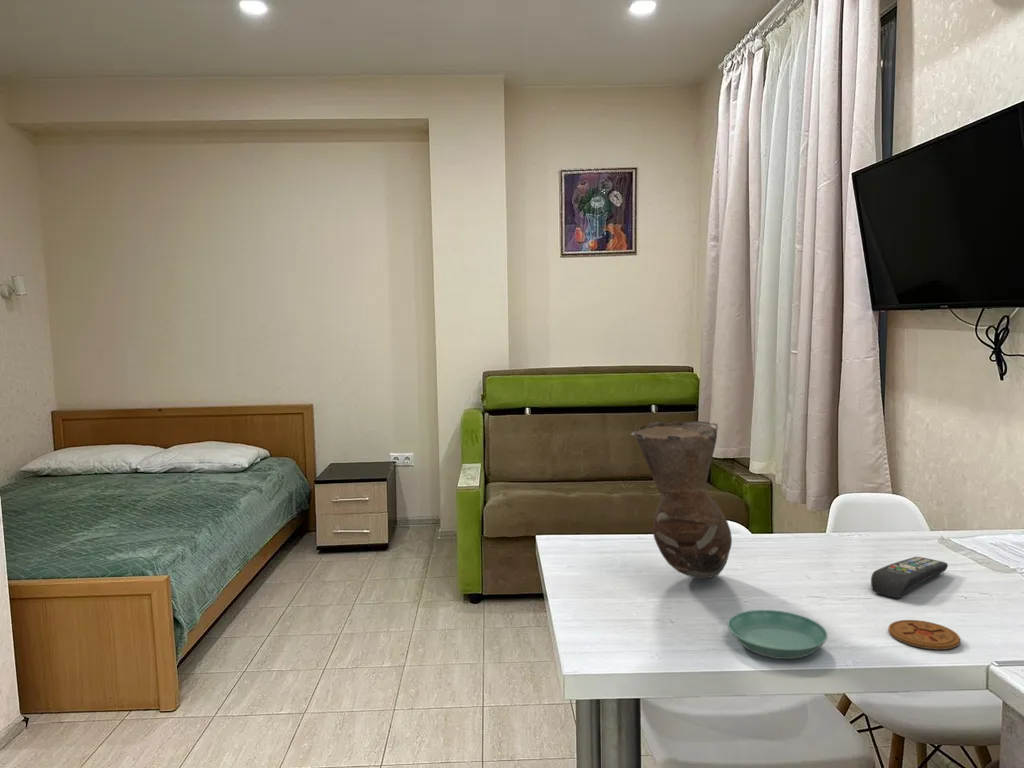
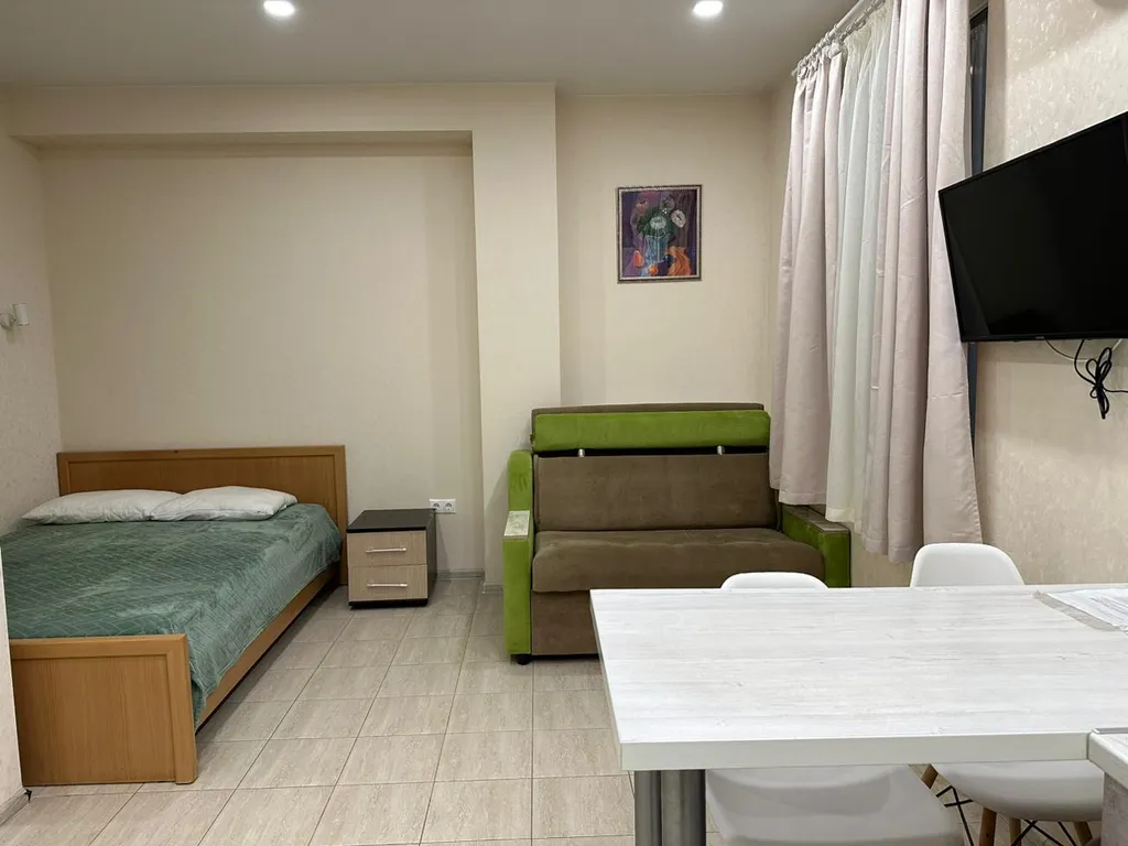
- vase [629,420,733,579]
- coaster [888,619,961,651]
- remote control [870,556,949,599]
- saucer [727,609,829,660]
